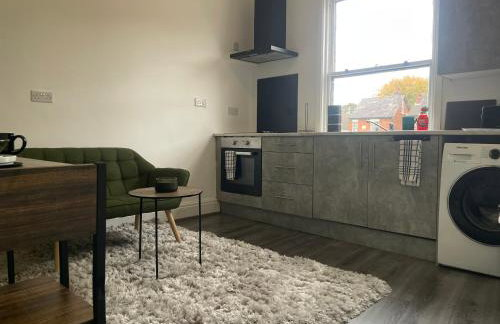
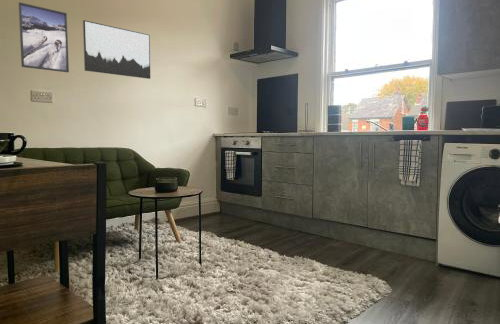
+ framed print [18,1,70,73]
+ wall art [82,19,151,80]
